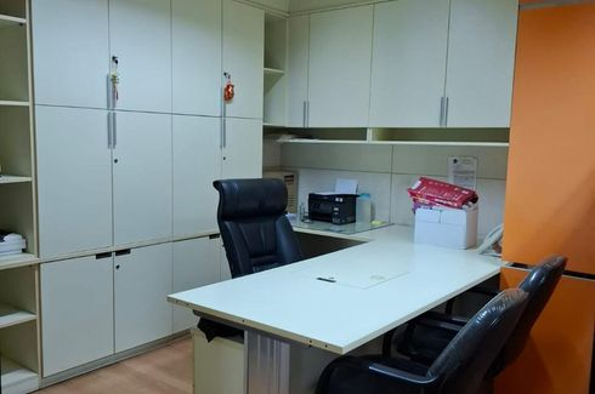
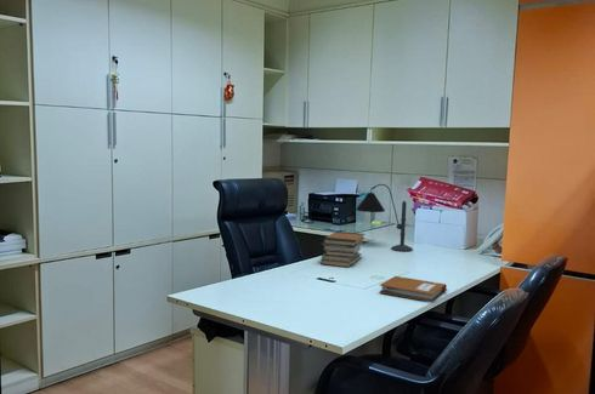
+ desk lamp [355,183,414,252]
+ notebook [379,275,449,303]
+ book stack [319,230,365,268]
